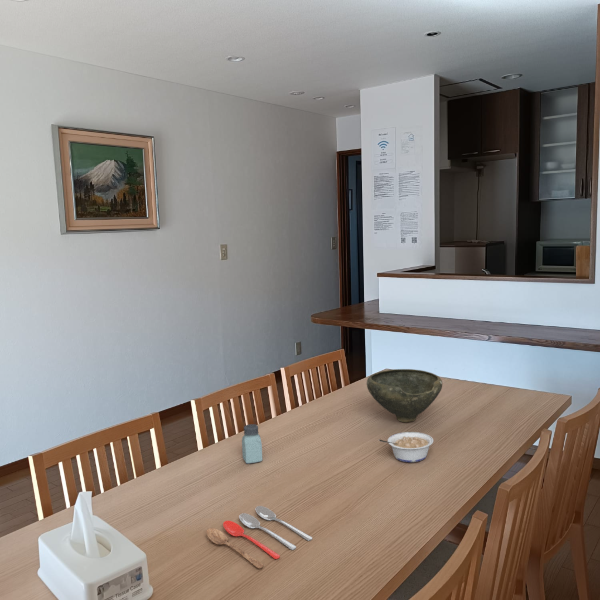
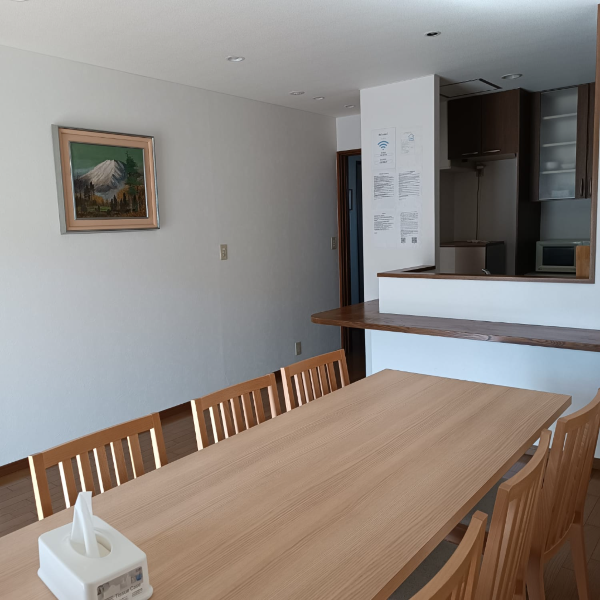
- cooking utensil [206,505,313,569]
- saltshaker [241,423,263,464]
- legume [378,431,434,463]
- bowl [366,368,443,423]
